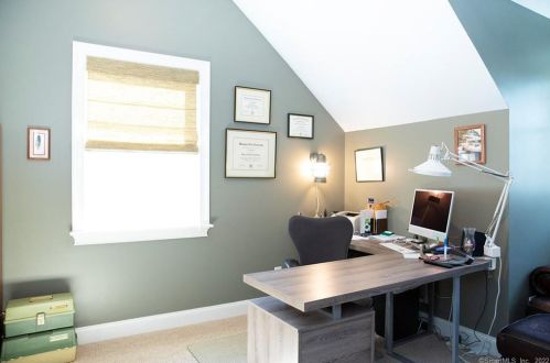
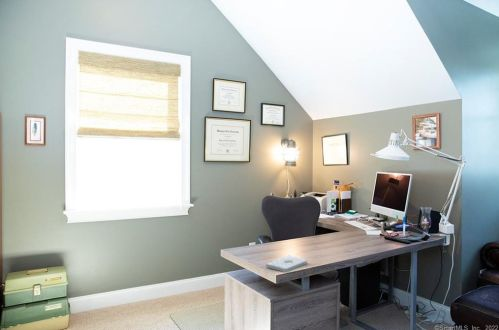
+ notepad [265,255,308,273]
